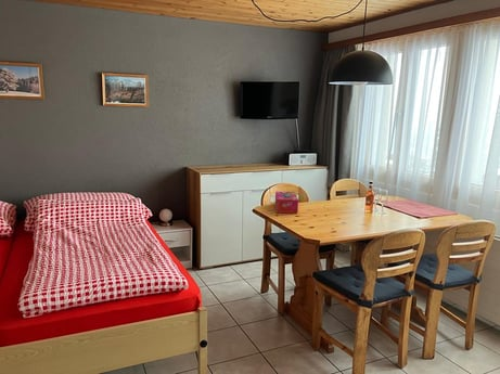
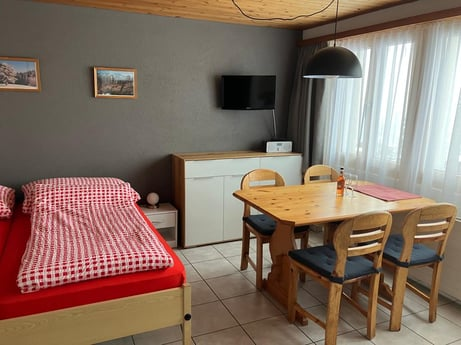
- tissue box [274,191,299,215]
